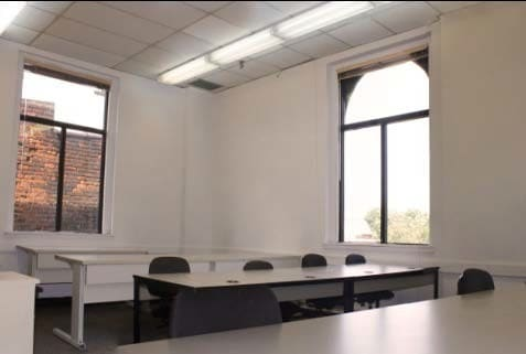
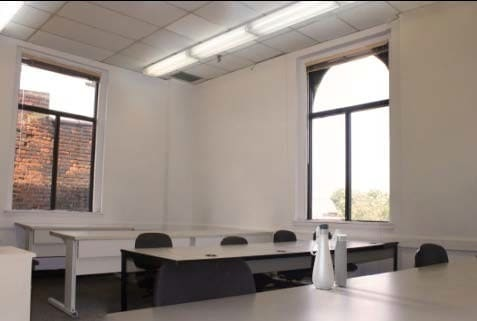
+ water bottle [309,223,348,291]
